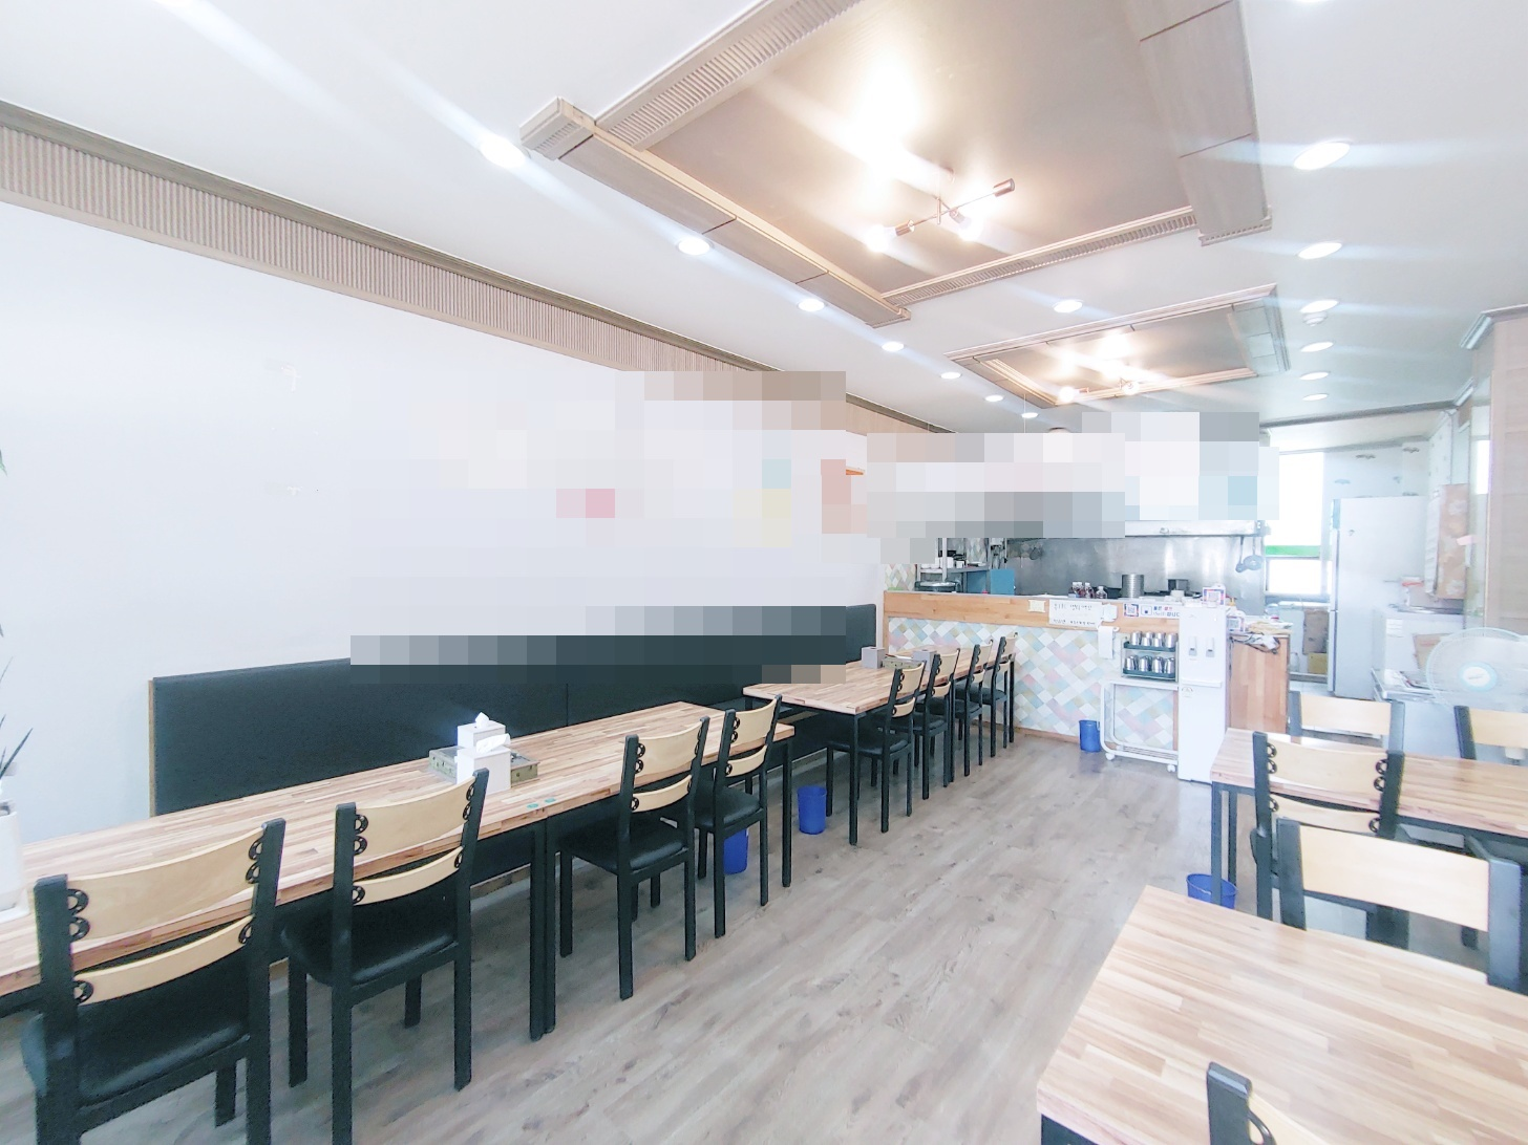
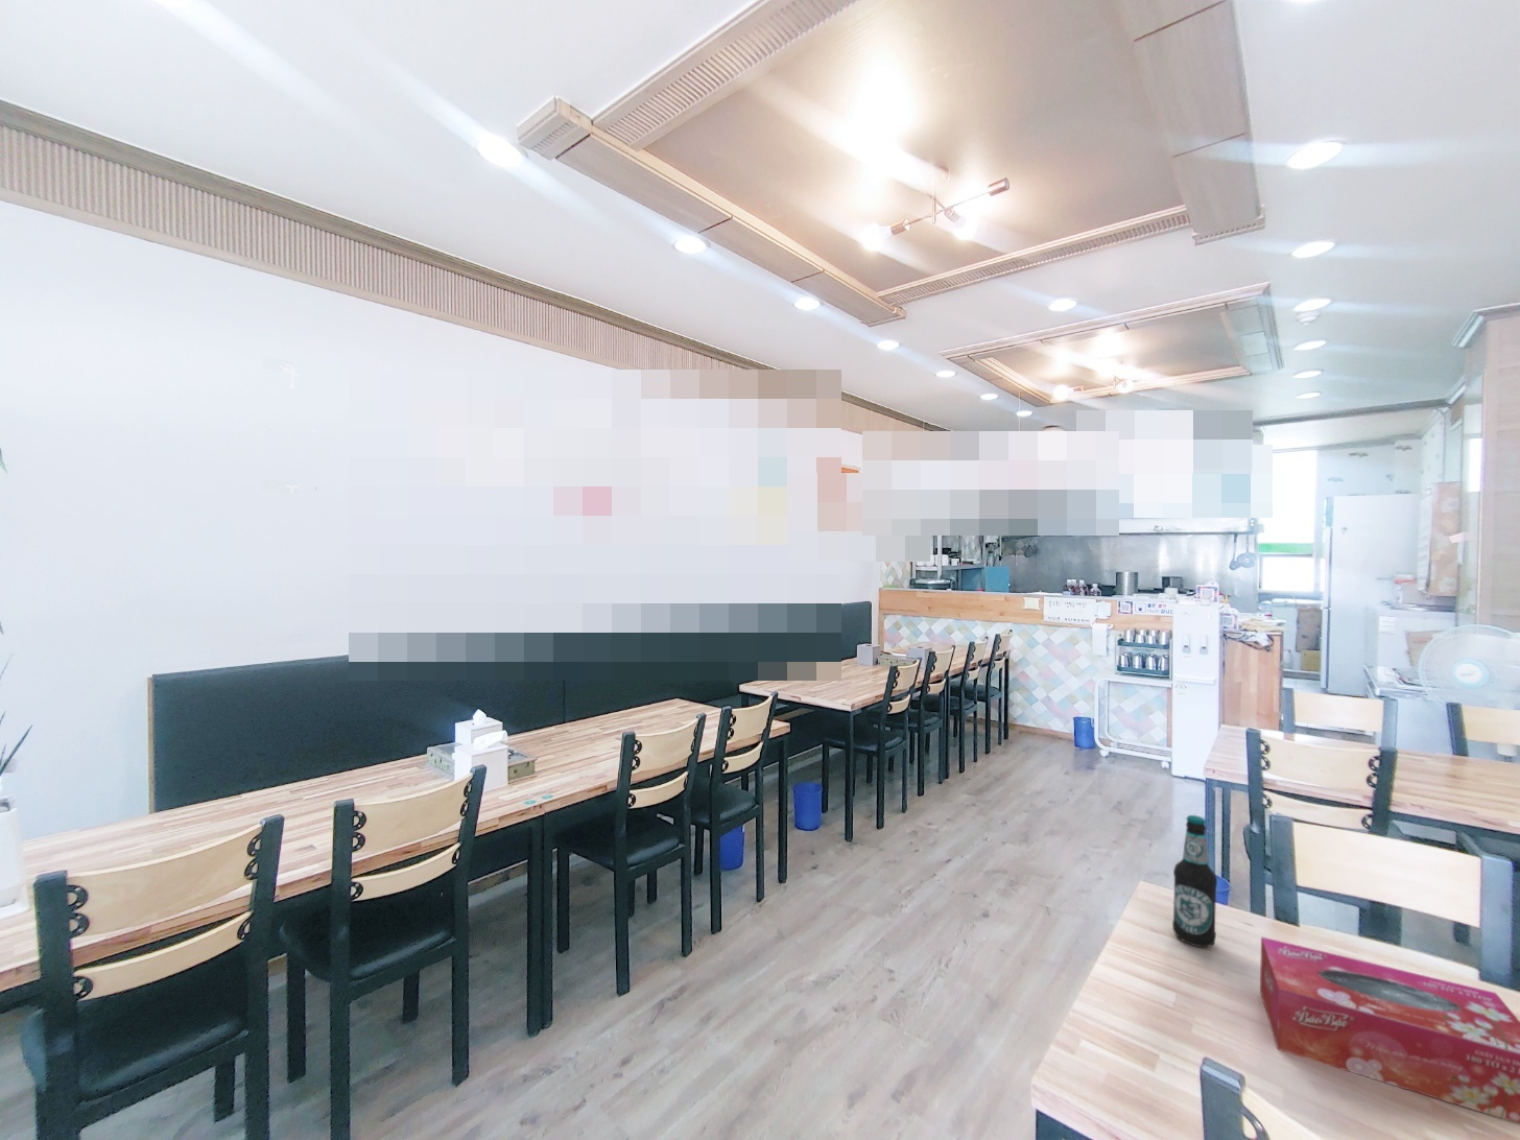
+ tissue box [1259,935,1520,1126]
+ bottle [1172,814,1218,948]
